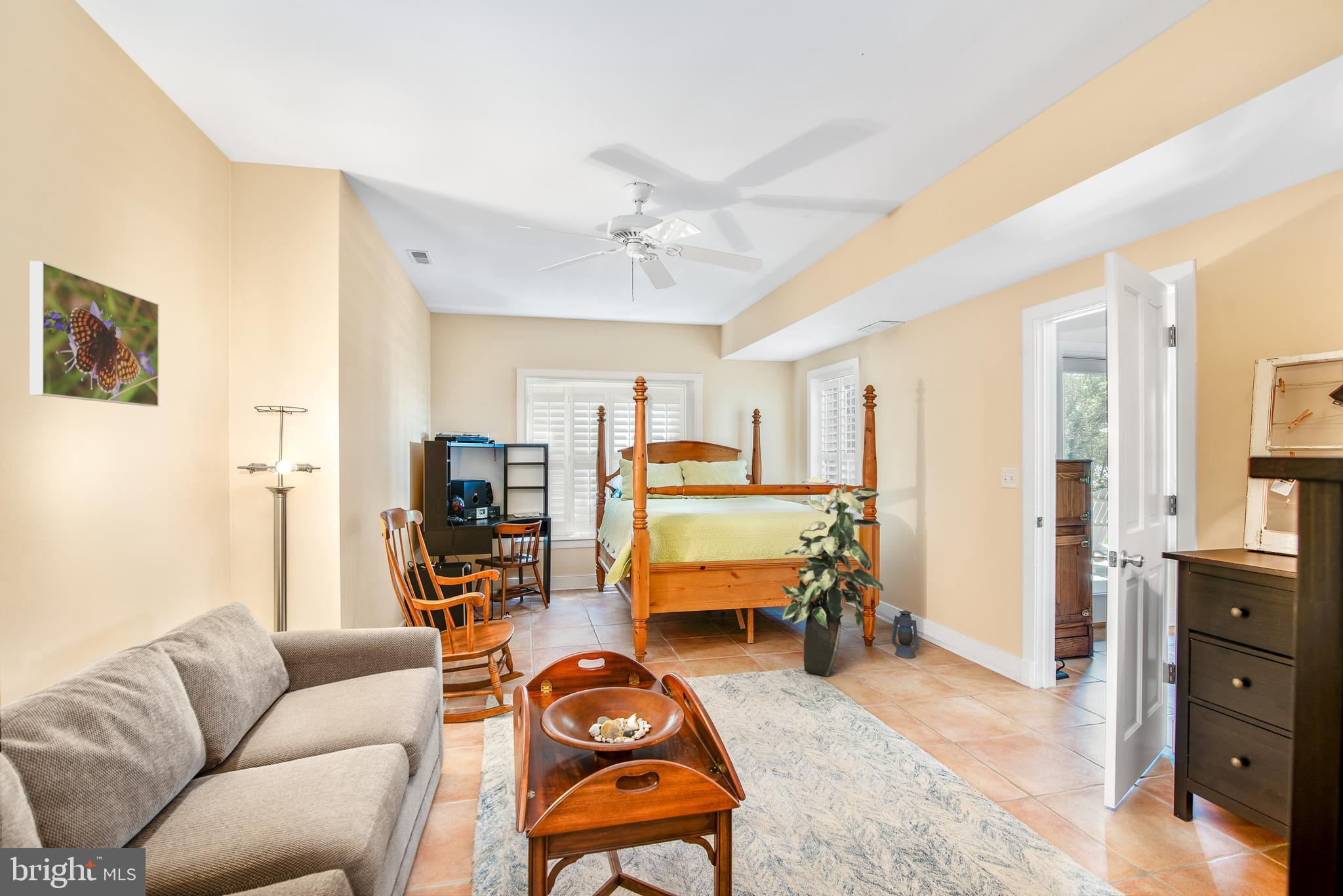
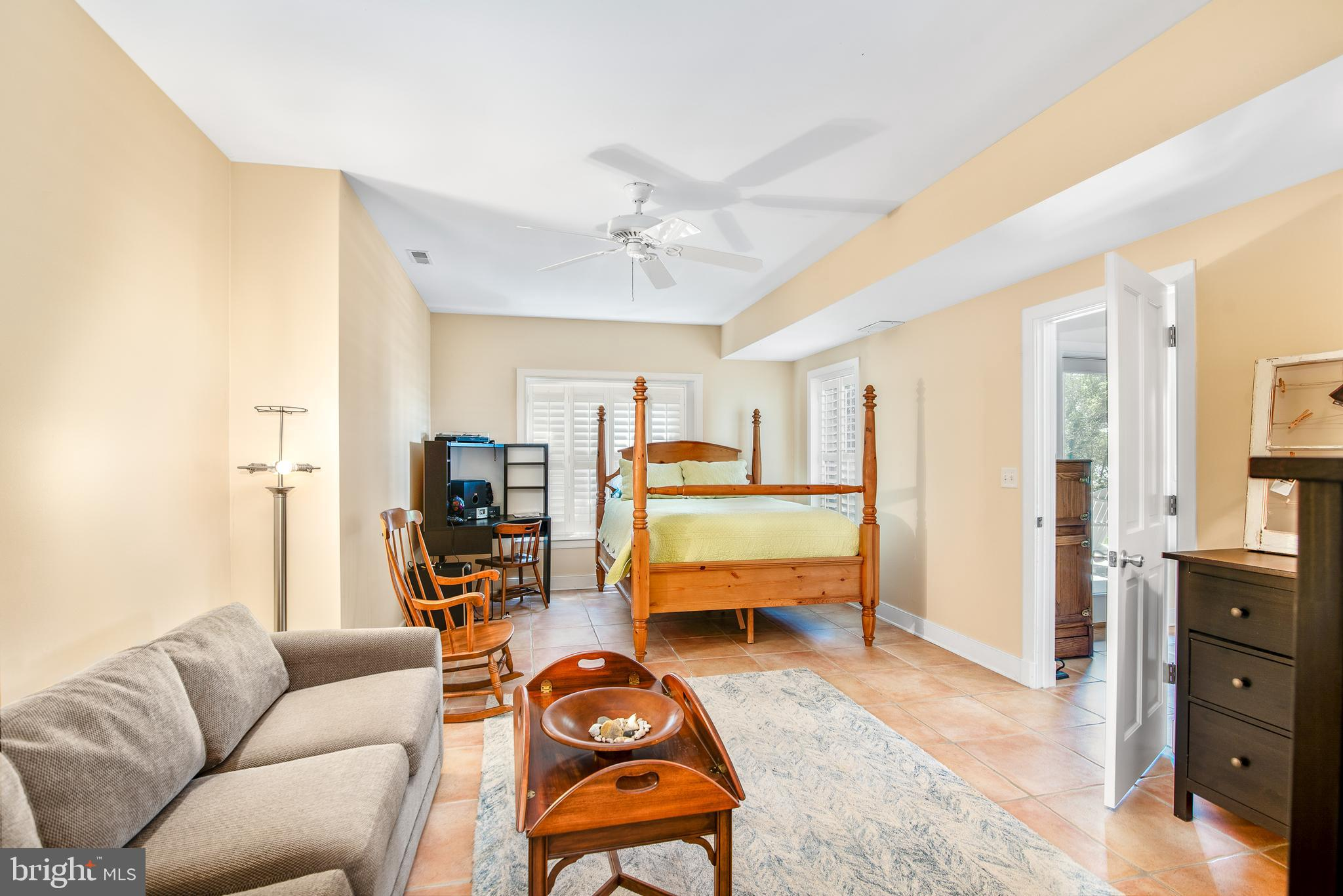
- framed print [29,260,159,407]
- indoor plant [780,477,885,677]
- lantern [889,610,920,659]
